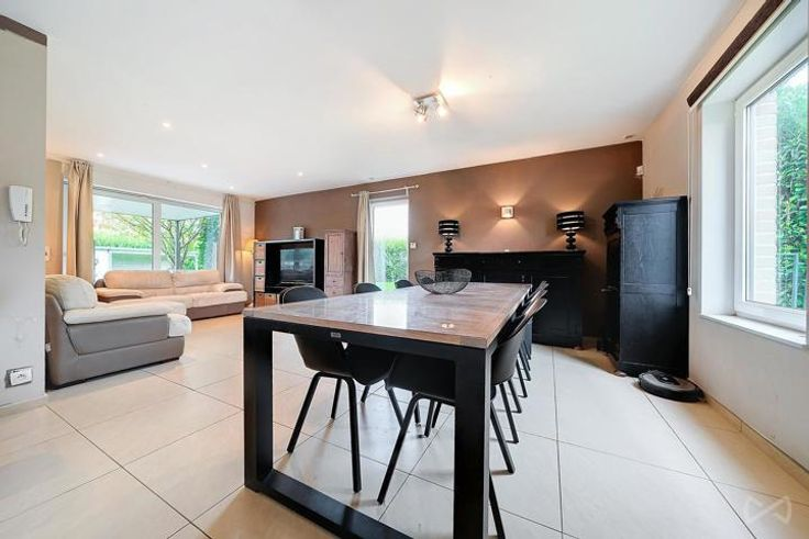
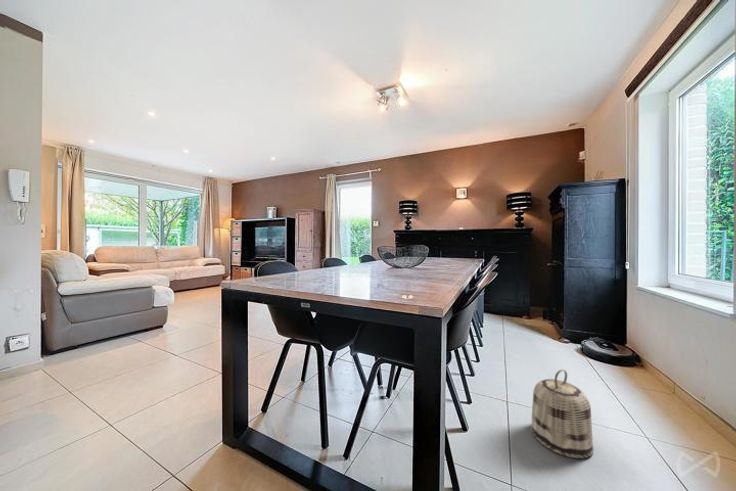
+ basket [530,369,595,459]
